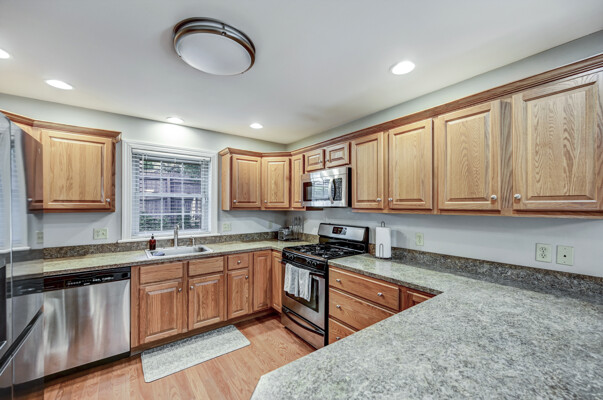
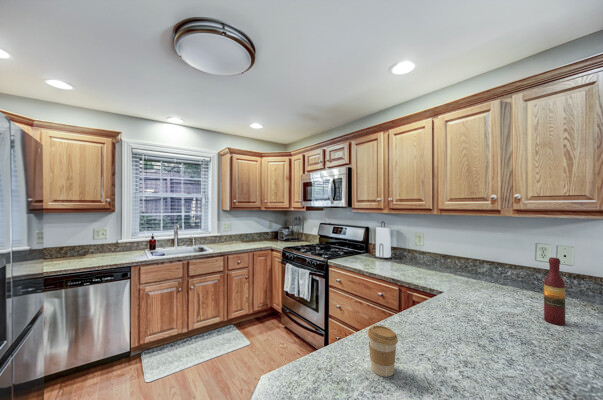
+ coffee cup [367,324,399,378]
+ wine bottle [543,256,566,327]
